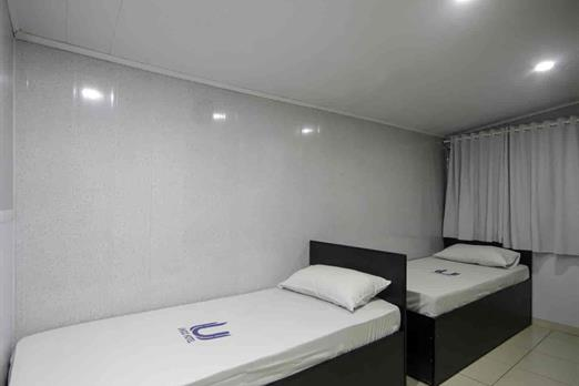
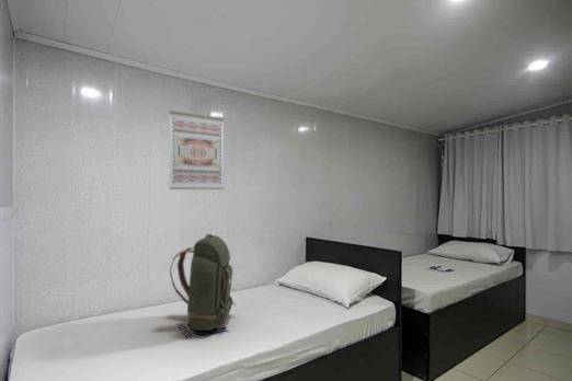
+ wall art [168,109,226,190]
+ backpack [169,233,238,332]
